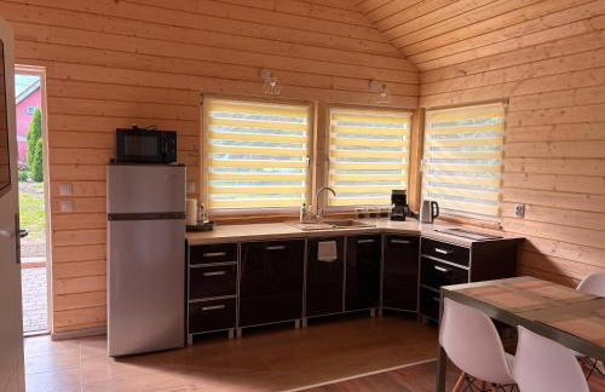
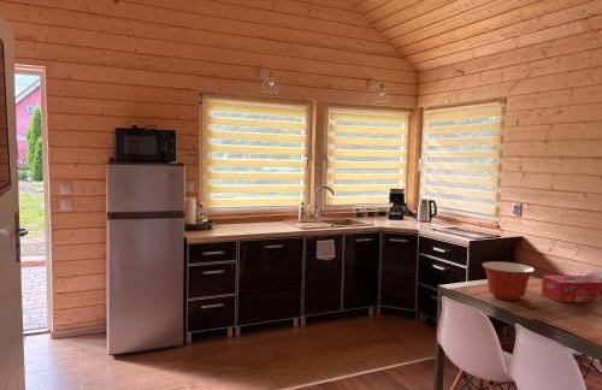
+ tissue box [541,274,602,303]
+ mixing bowl [482,261,536,301]
